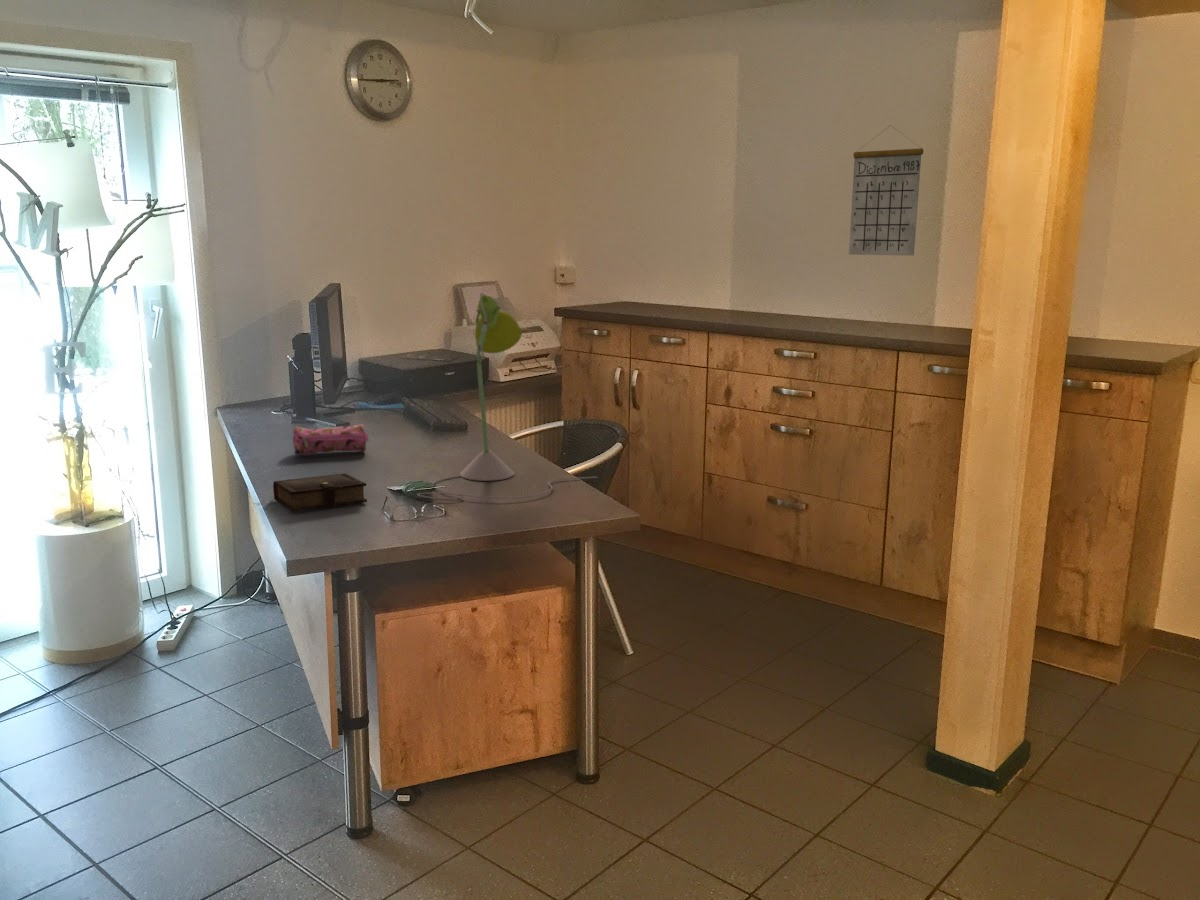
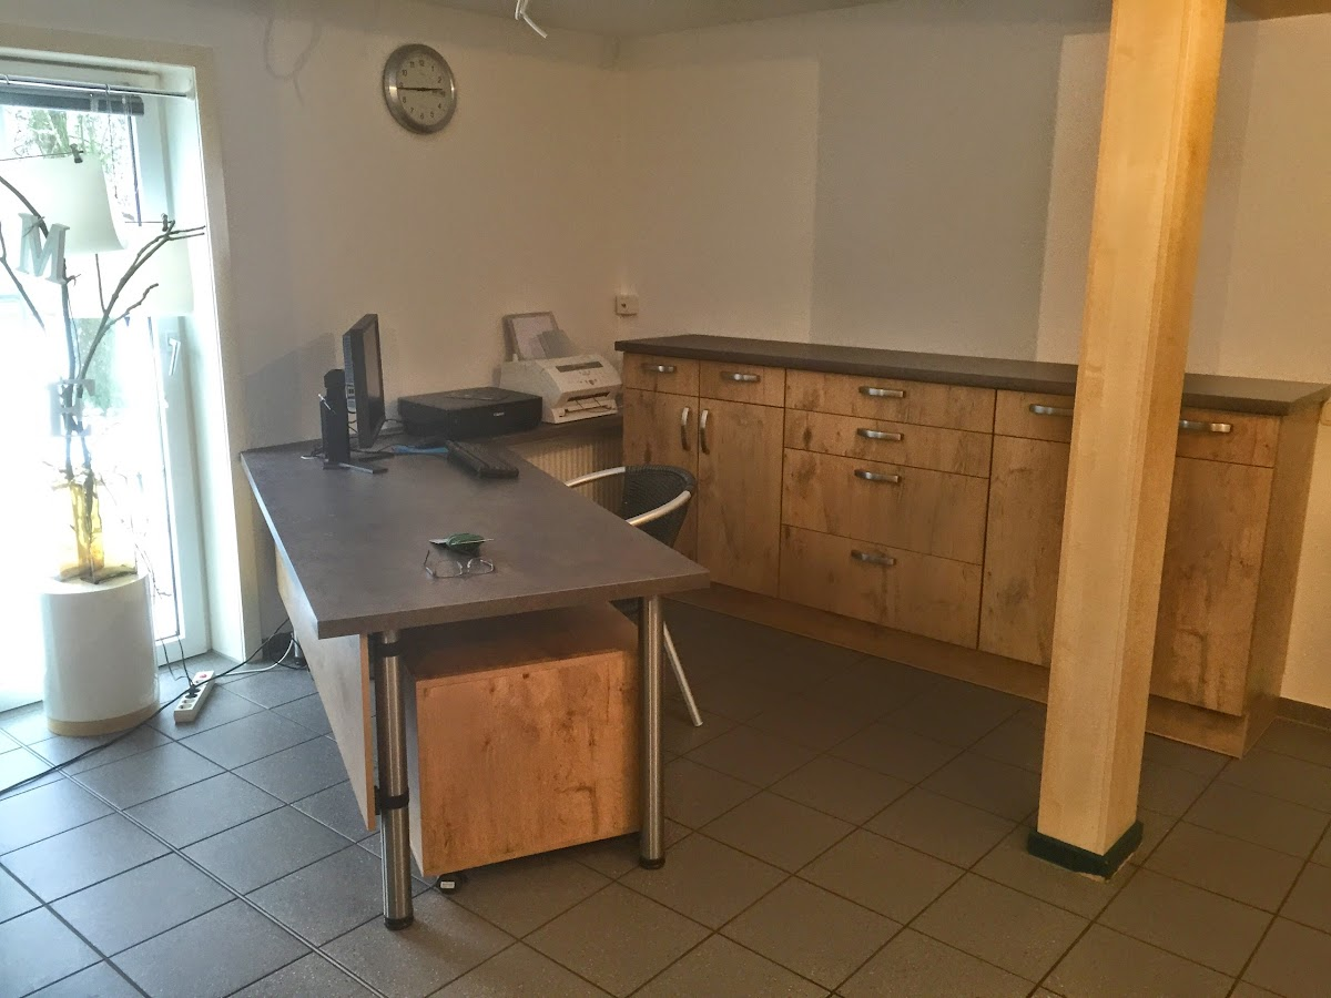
- book [254,472,368,512]
- pencil case [292,423,370,456]
- desk lamp [416,292,598,501]
- calendar [848,124,924,257]
